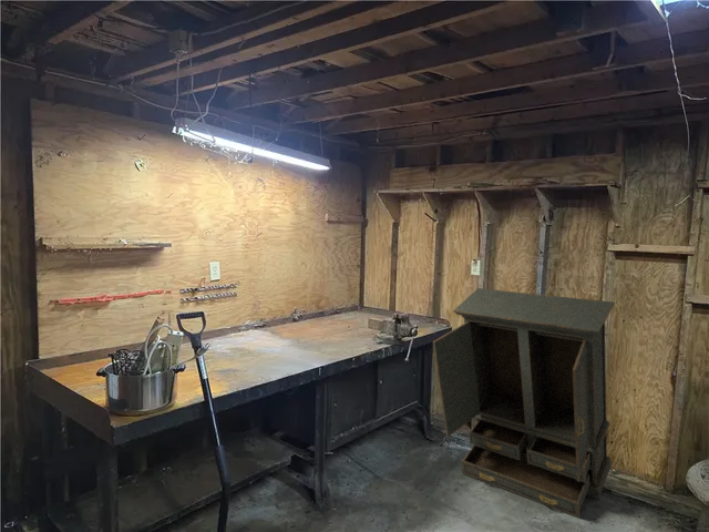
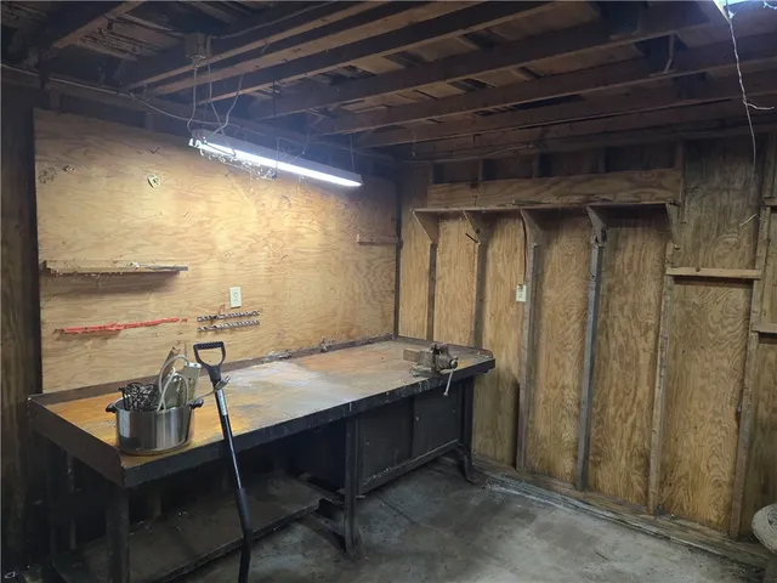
- storage cabinet [432,287,616,519]
